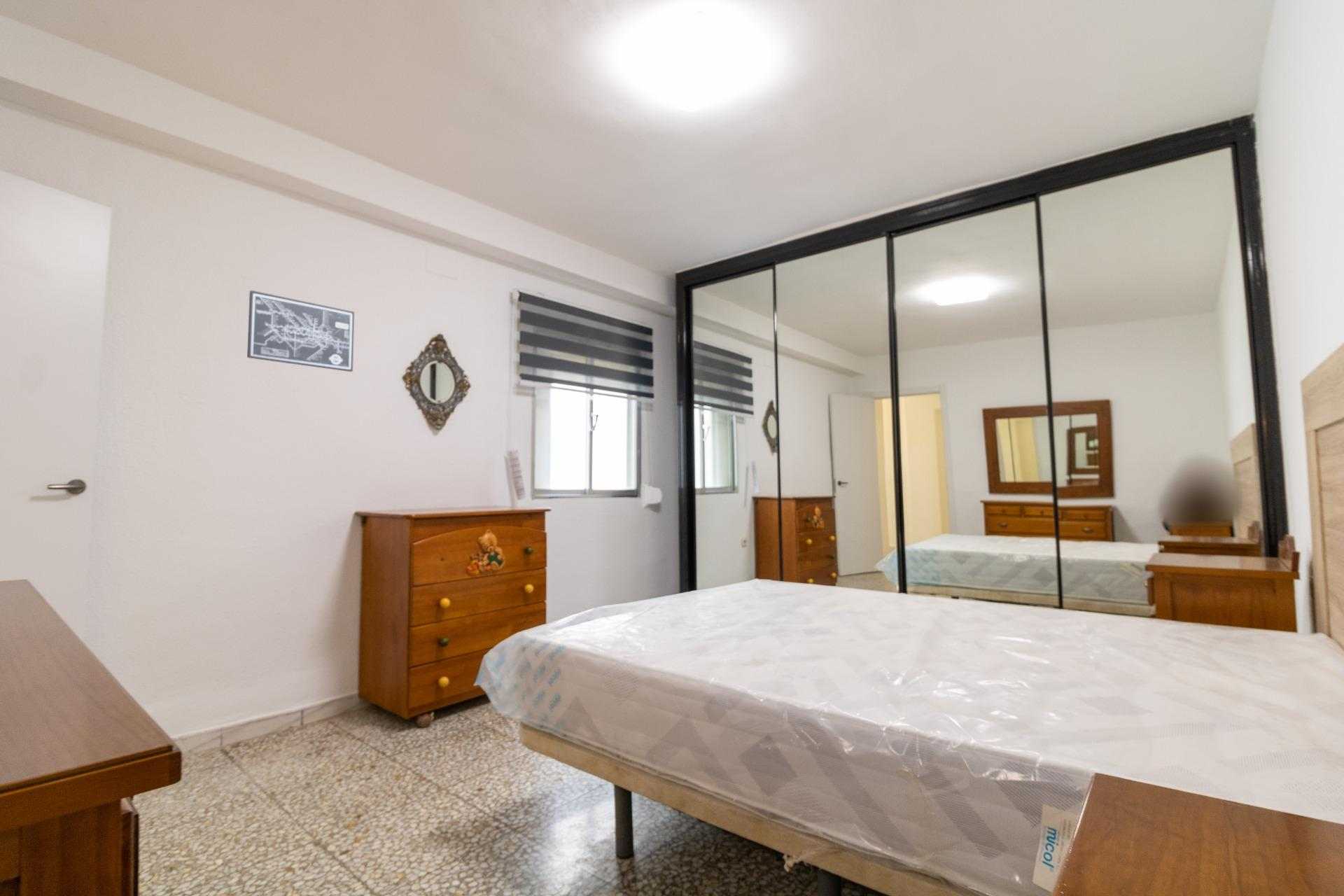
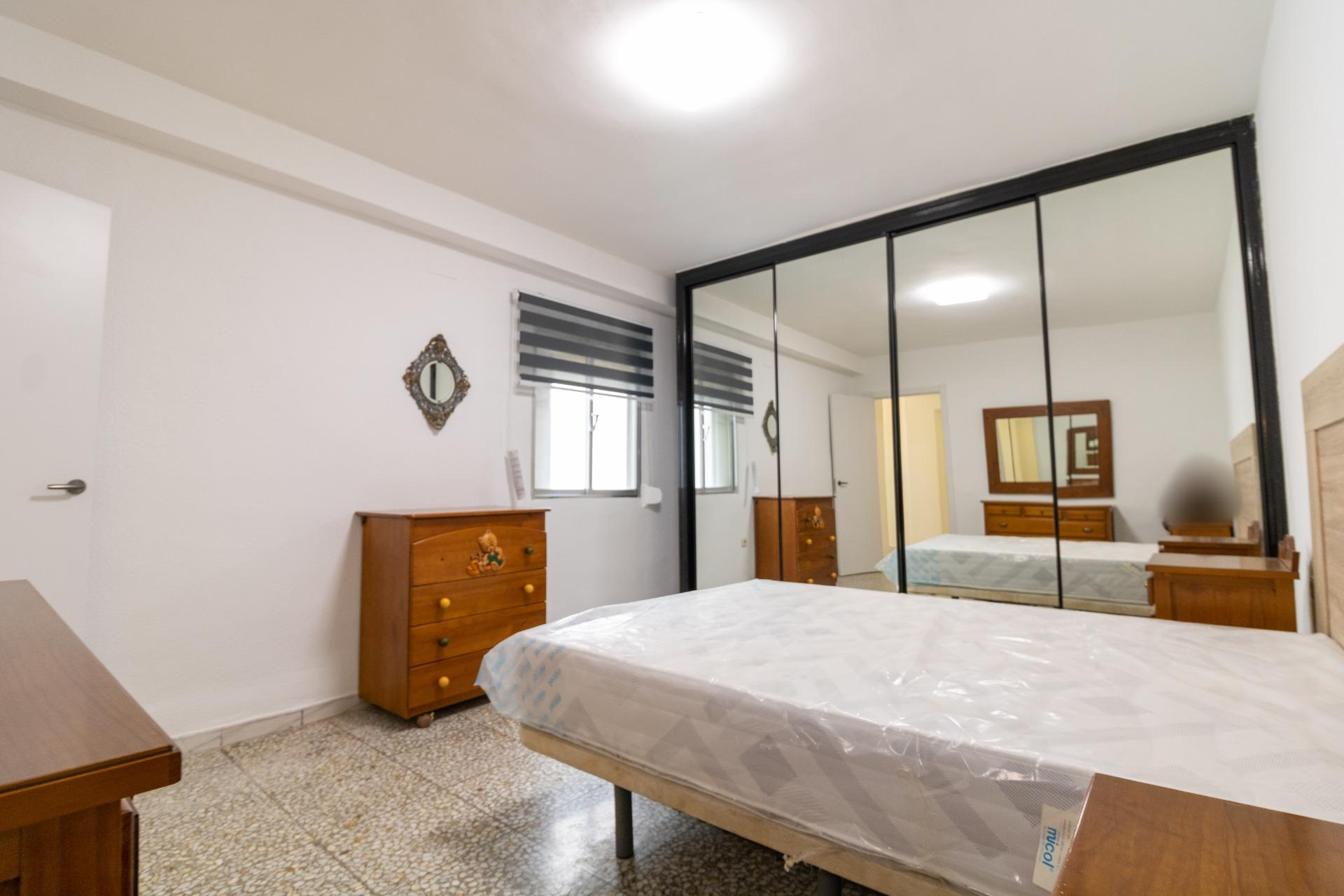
- wall art [246,290,355,372]
